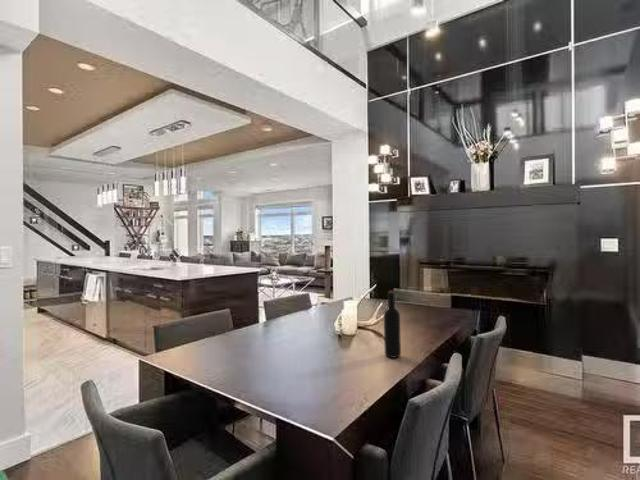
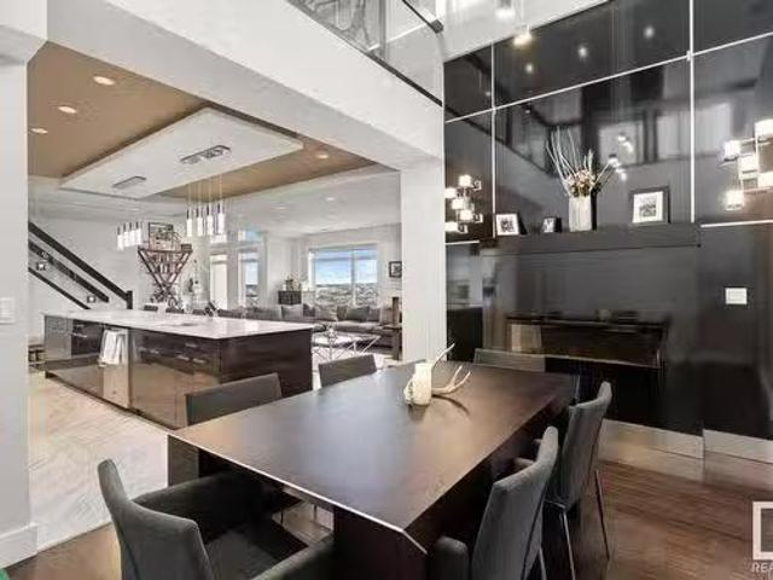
- wine bottle [383,290,402,359]
